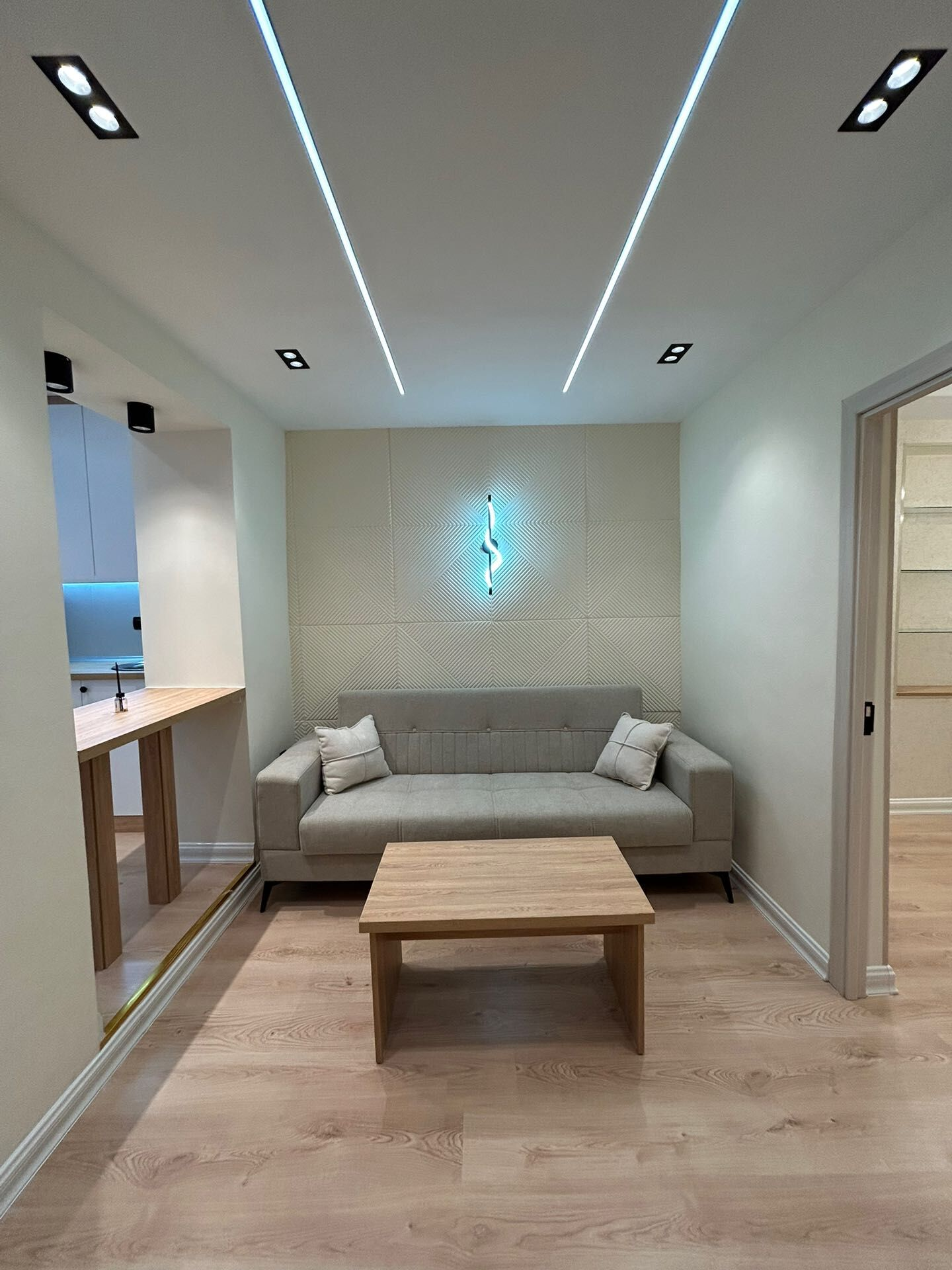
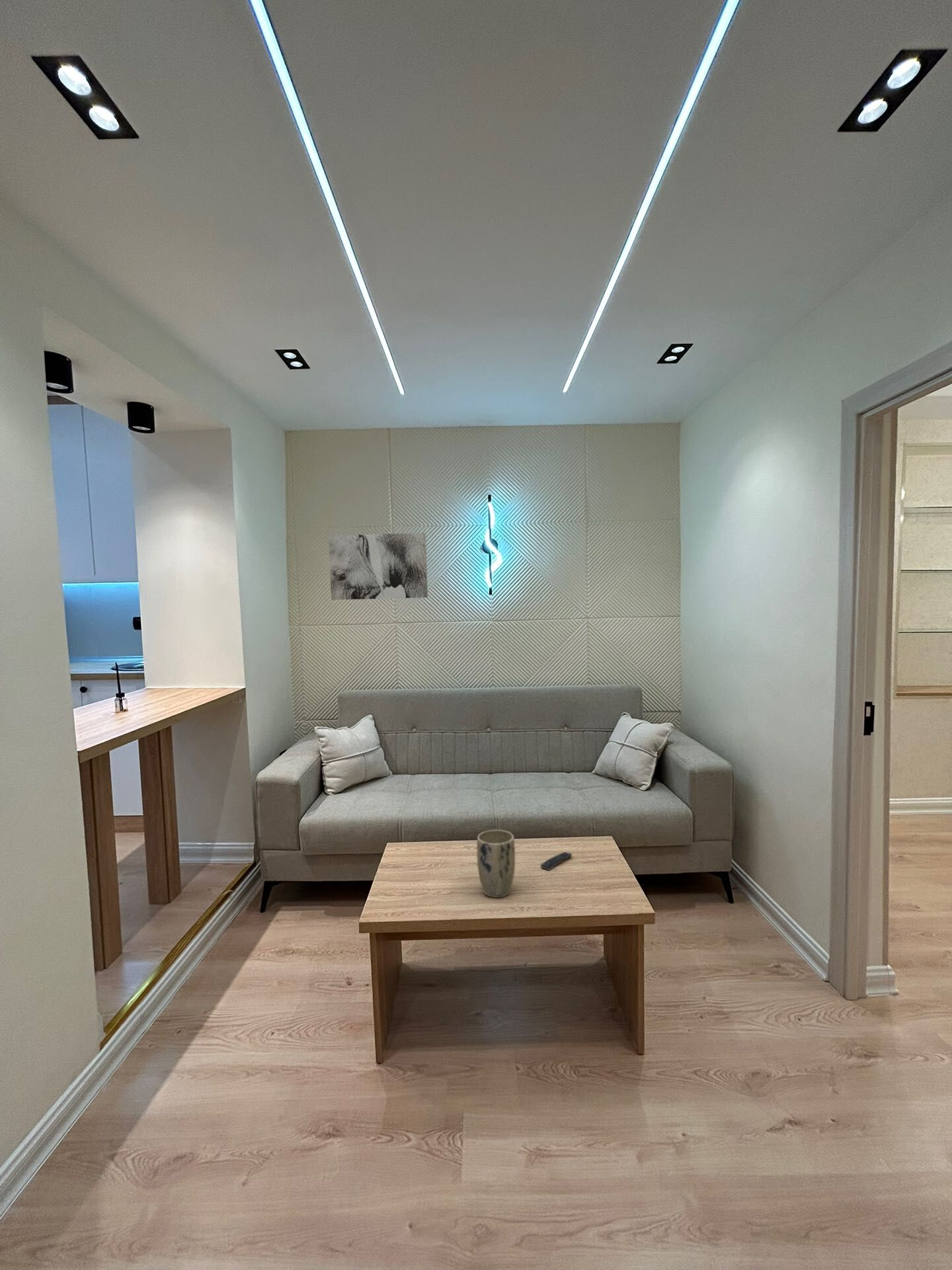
+ wall art [328,532,428,601]
+ remote control [540,851,573,871]
+ plant pot [476,829,516,898]
